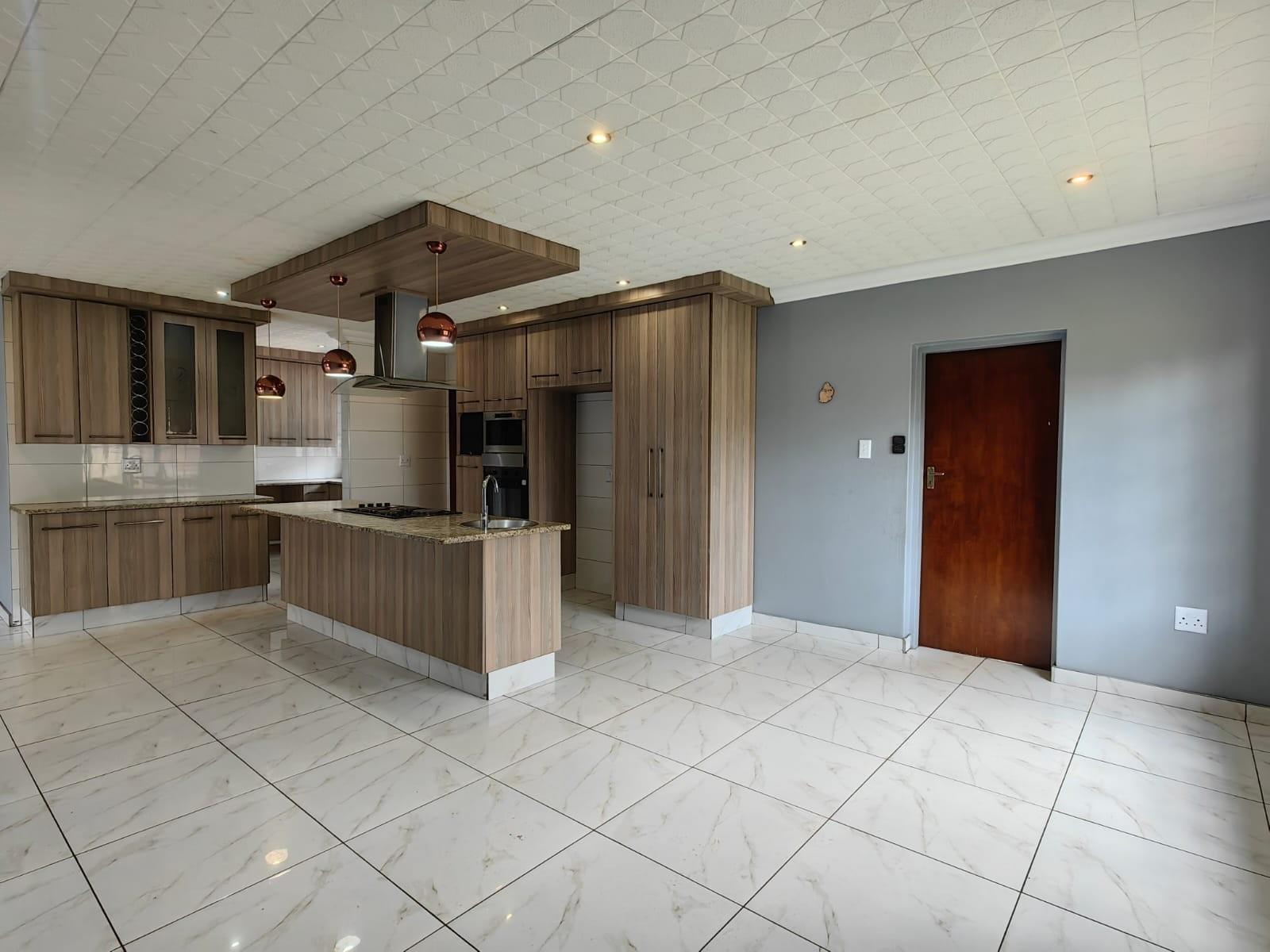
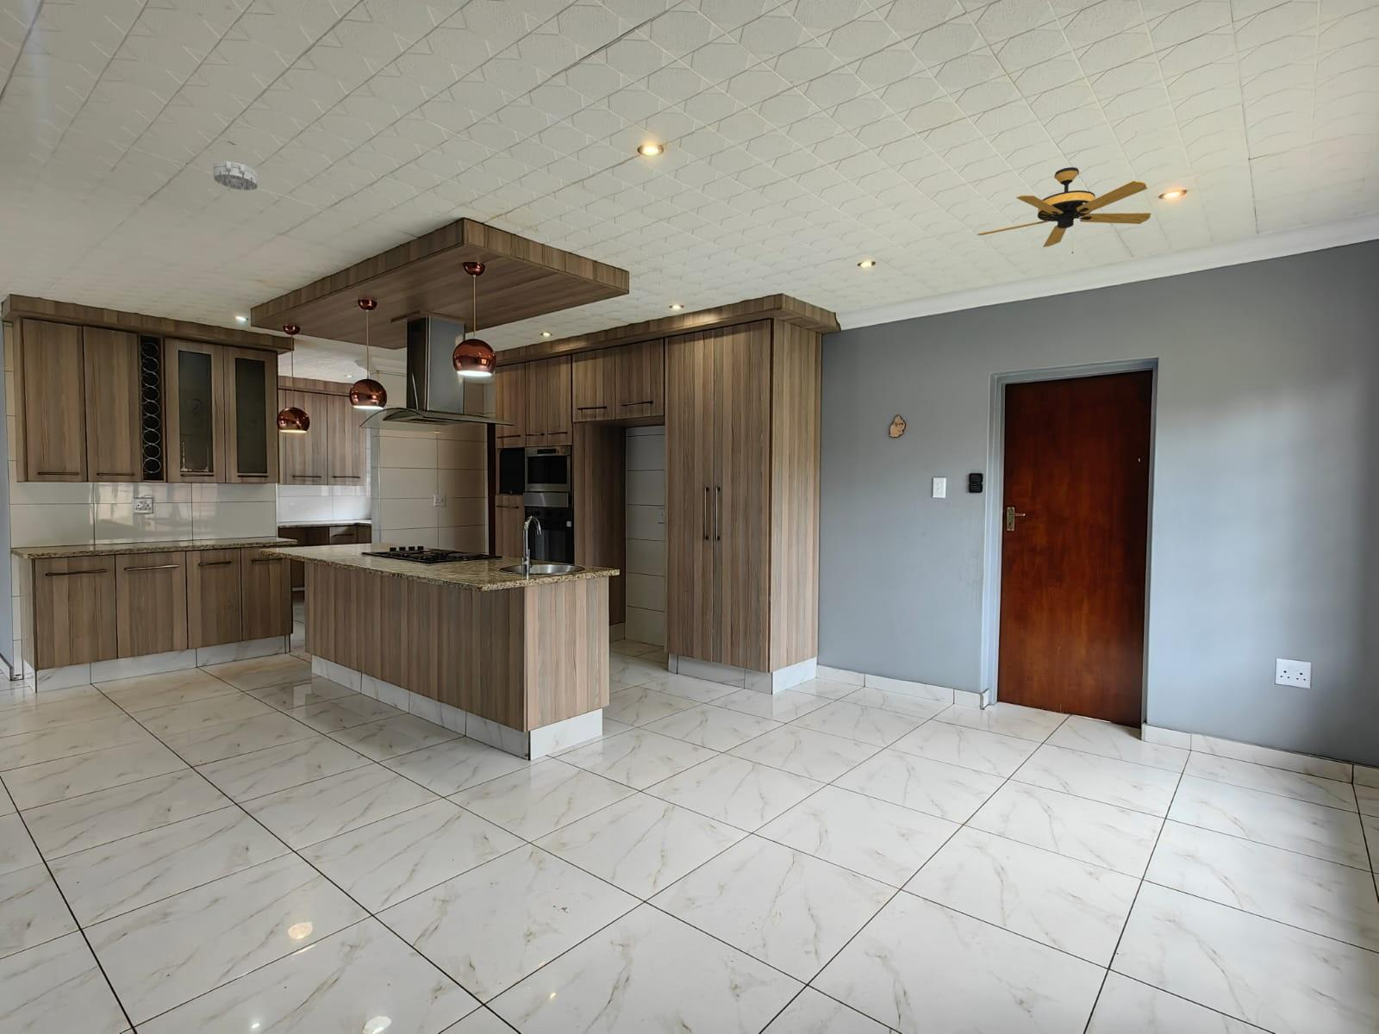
+ ceiling fan [976,166,1152,254]
+ smoke detector [213,161,258,191]
